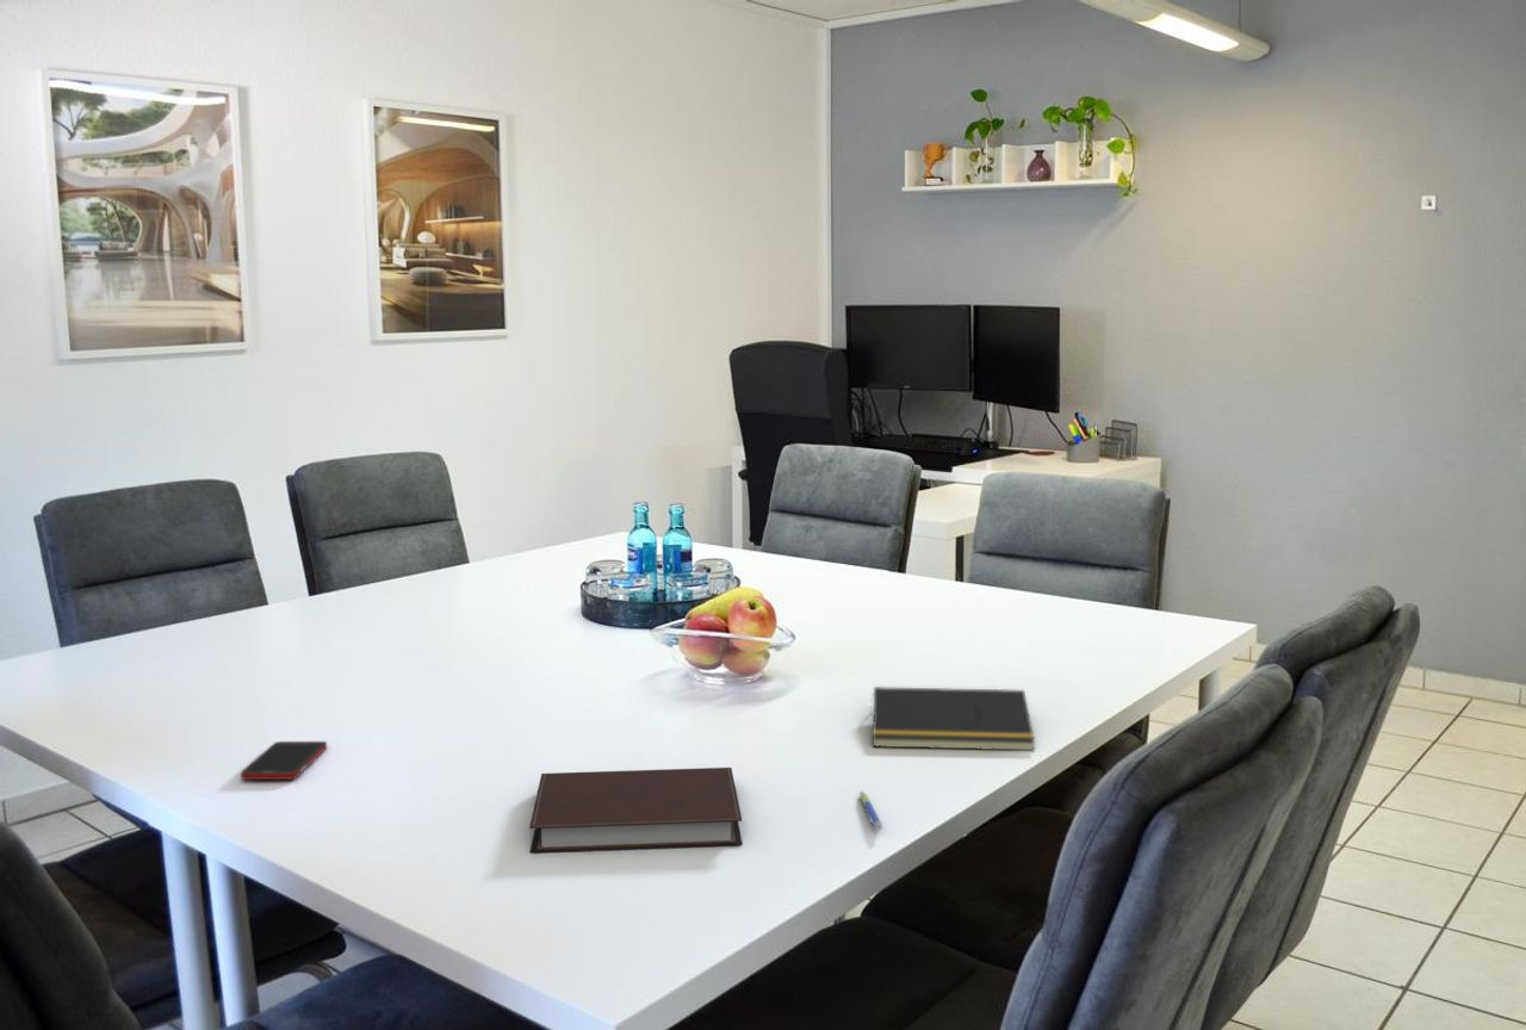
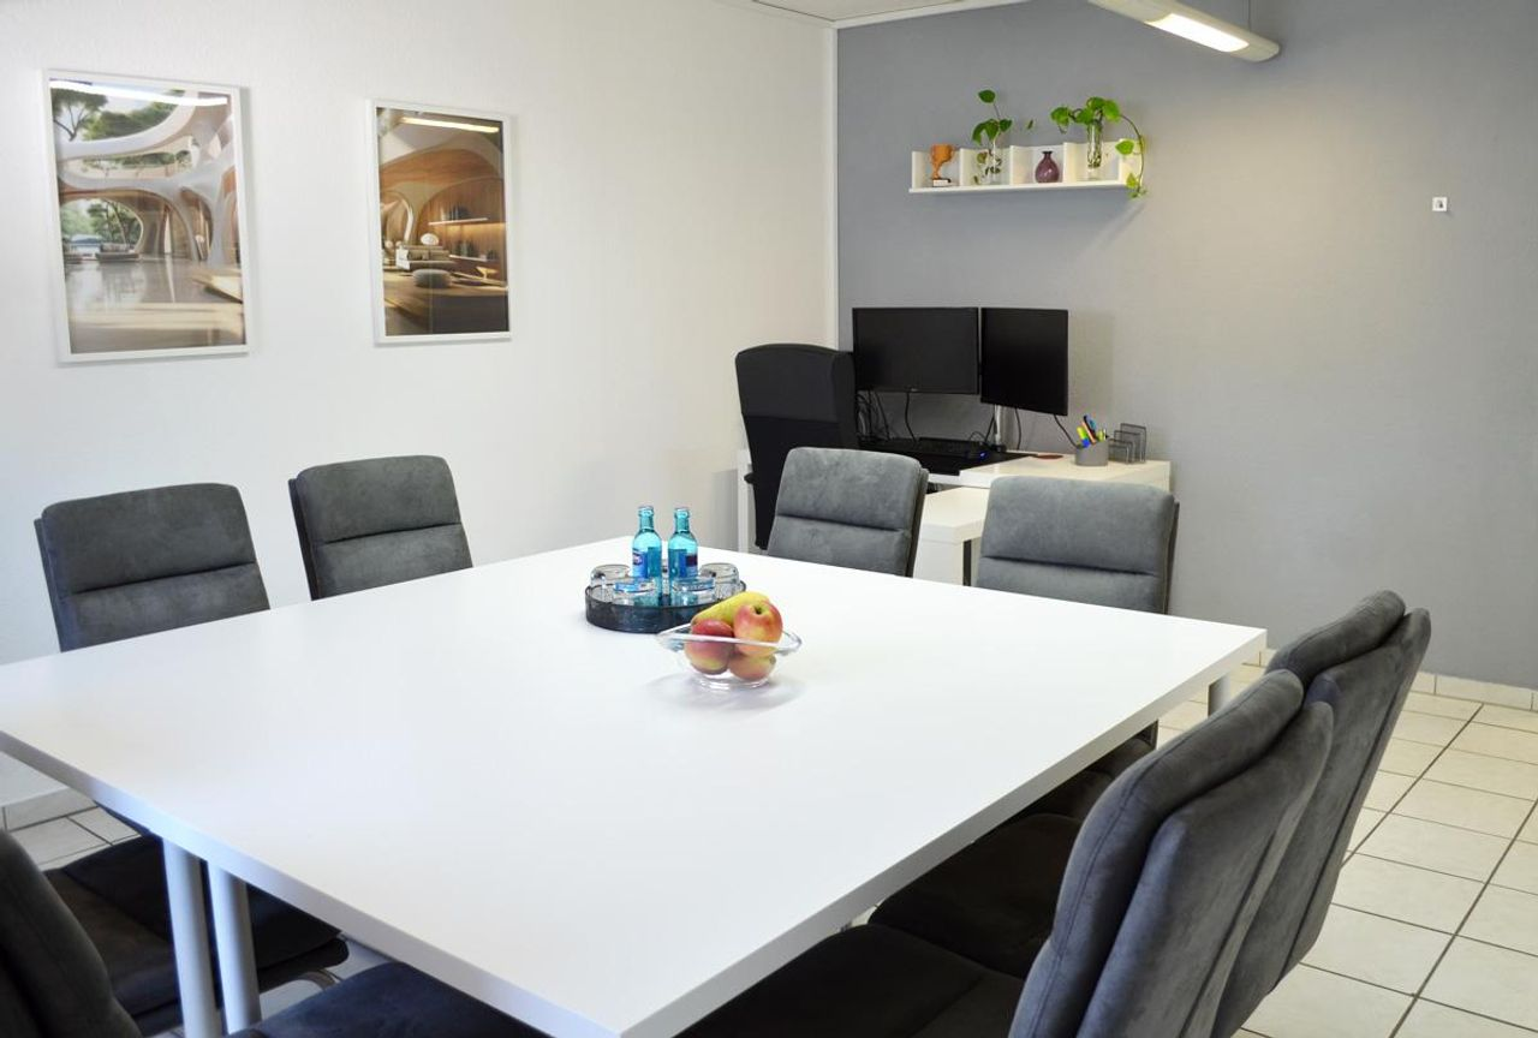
- cell phone [240,740,328,781]
- notebook [528,767,744,854]
- notepad [869,685,1036,752]
- pen [858,790,883,831]
